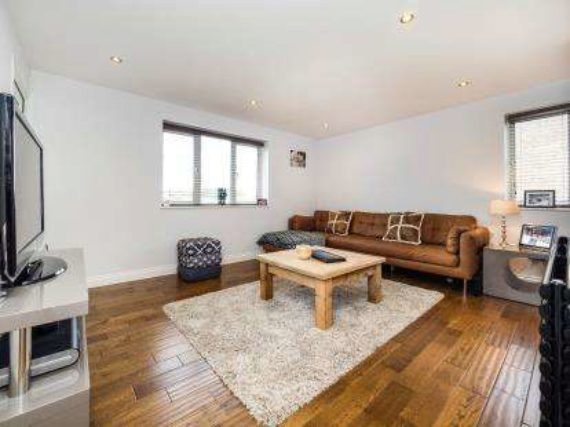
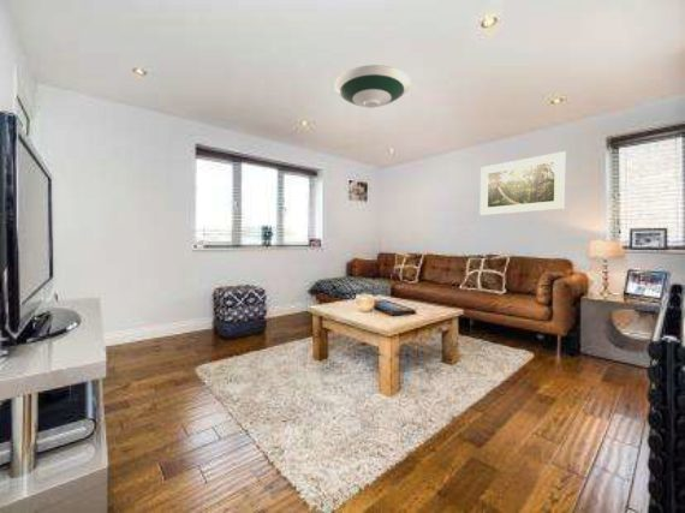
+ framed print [480,150,566,216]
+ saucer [333,64,411,109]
